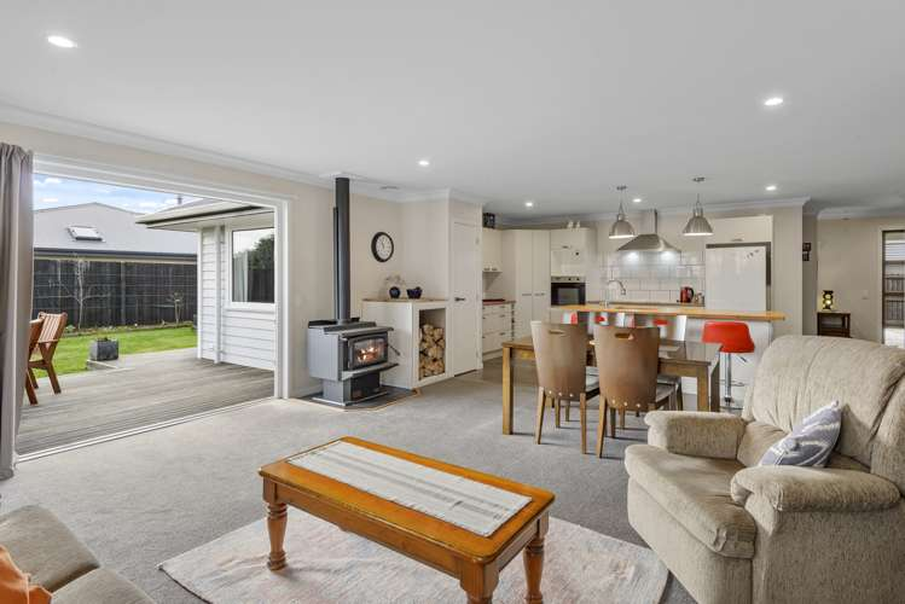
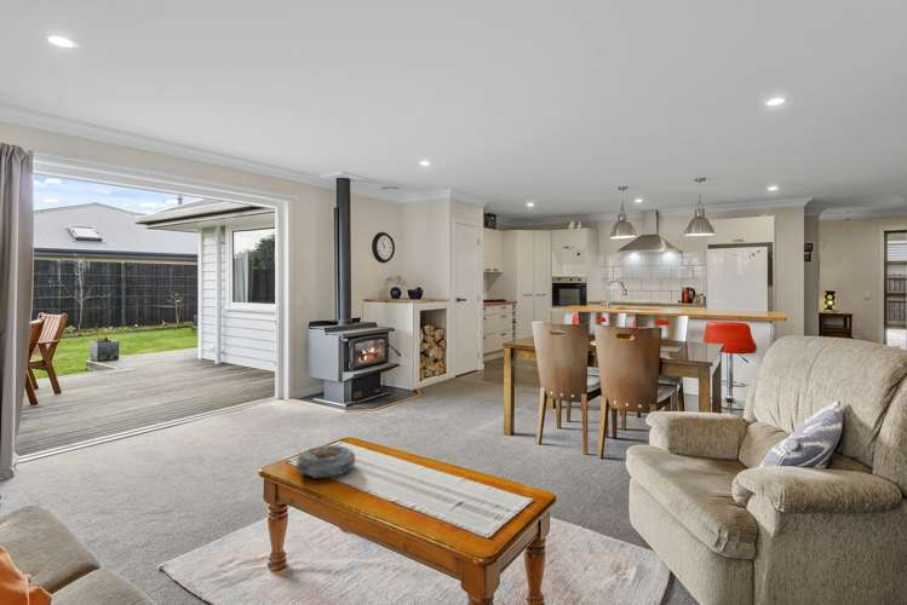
+ decorative bowl [294,444,357,479]
